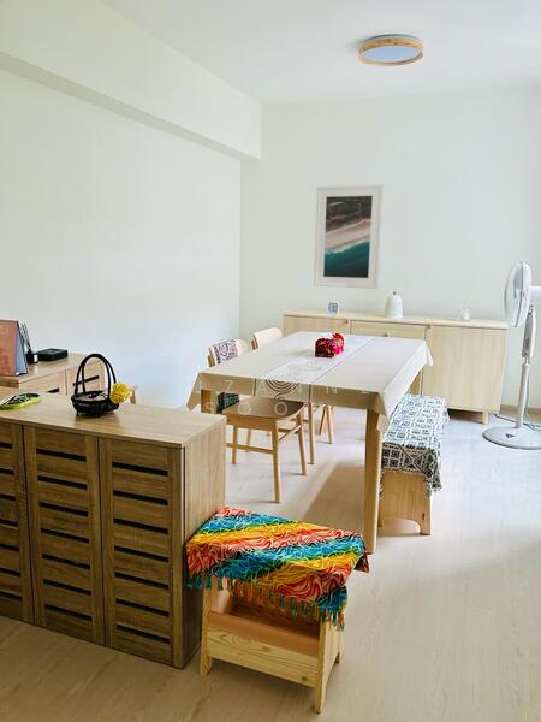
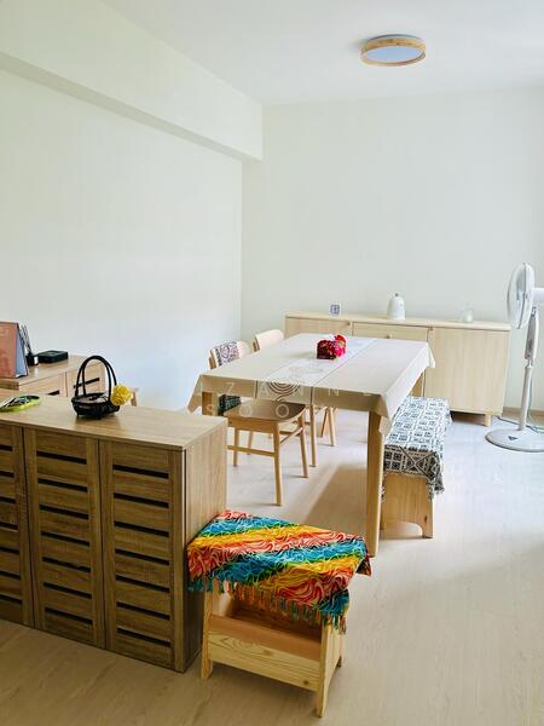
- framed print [313,184,385,290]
